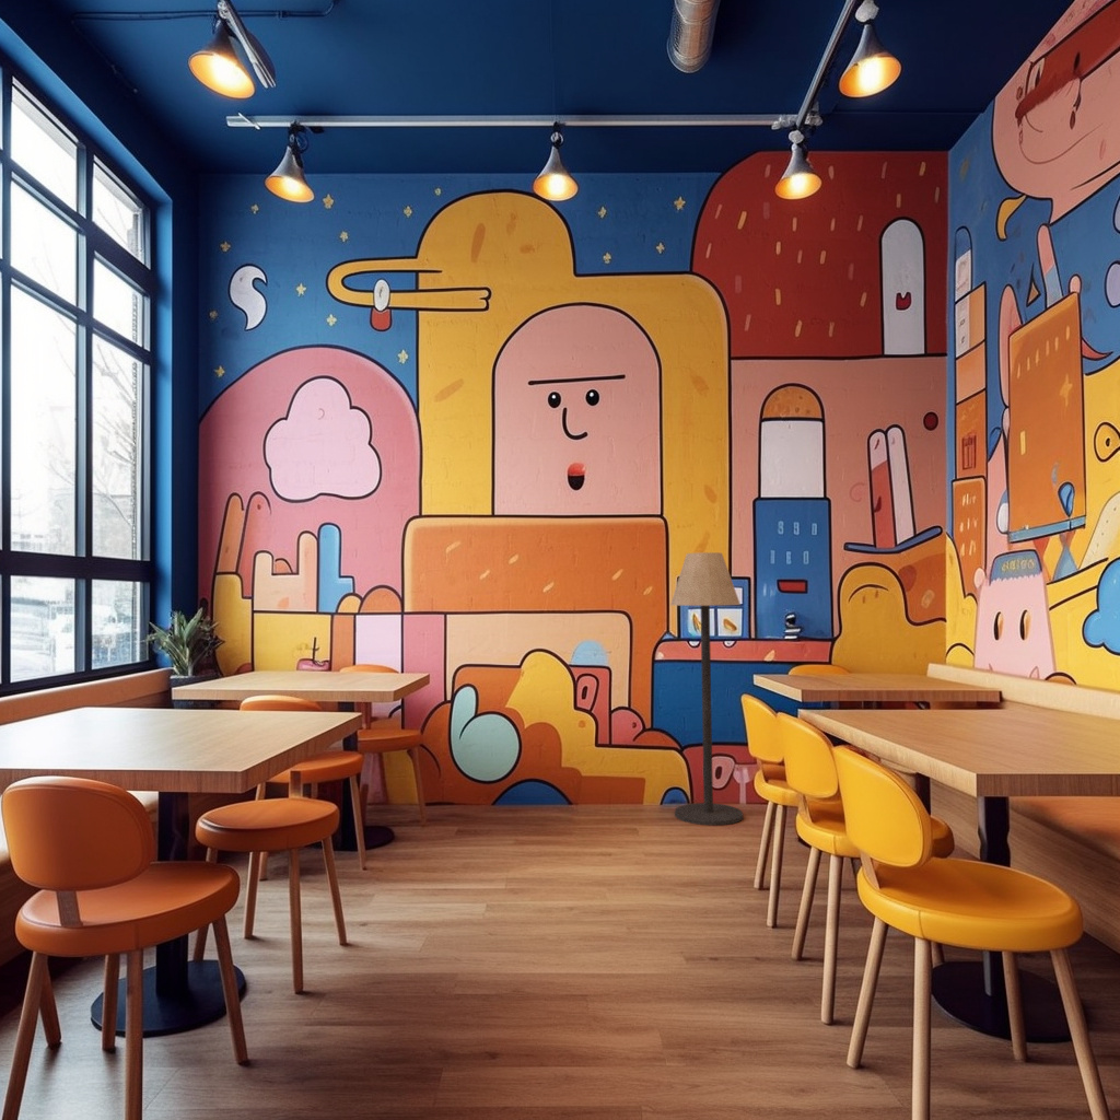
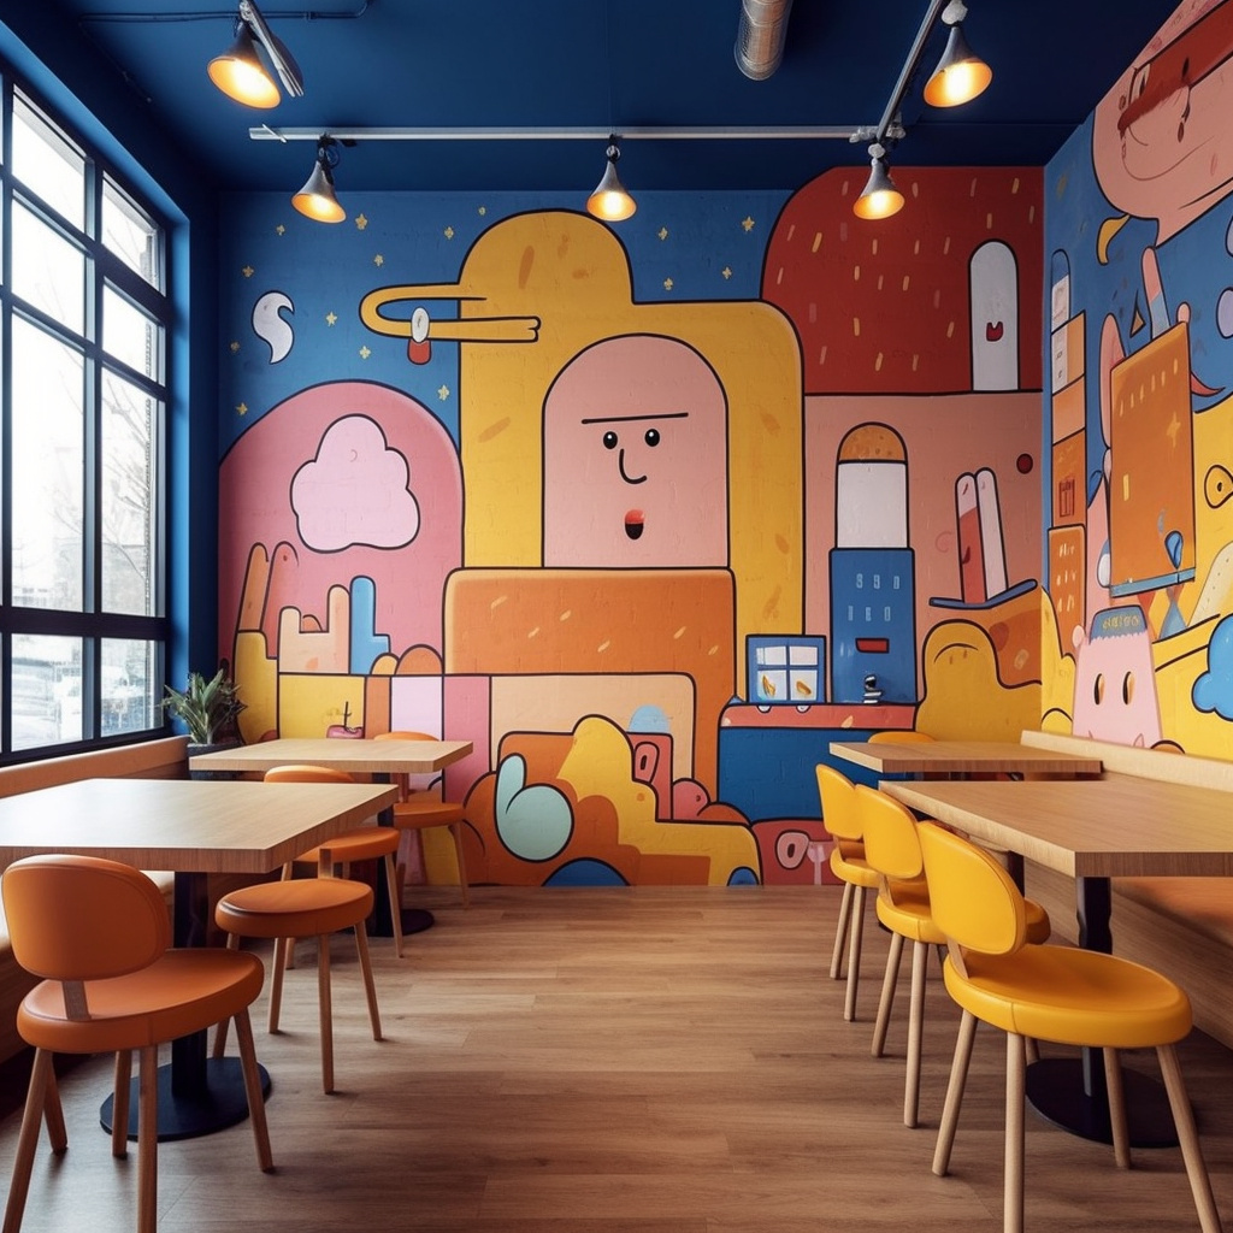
- floor lamp [669,551,744,827]
